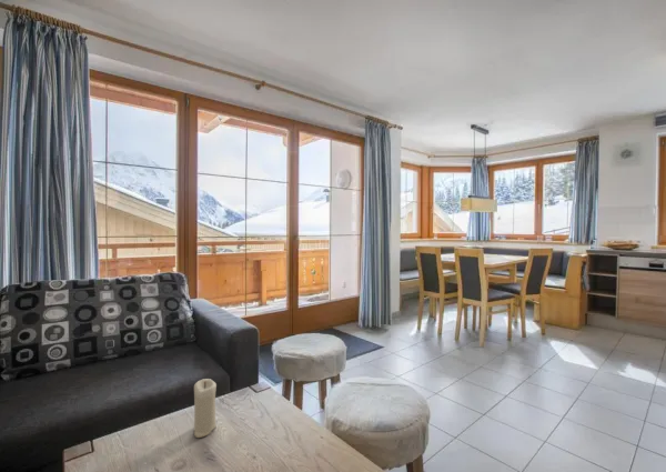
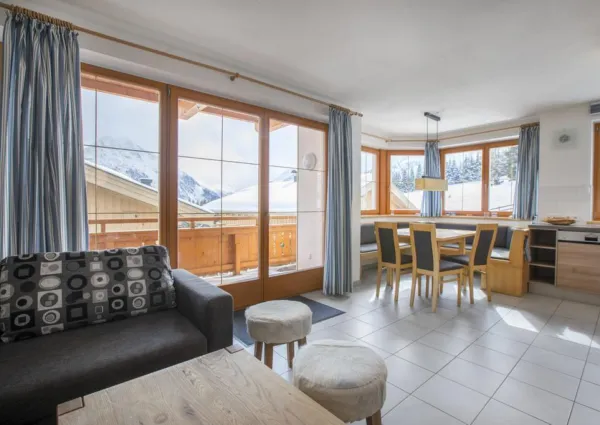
- candle [193,378,218,439]
